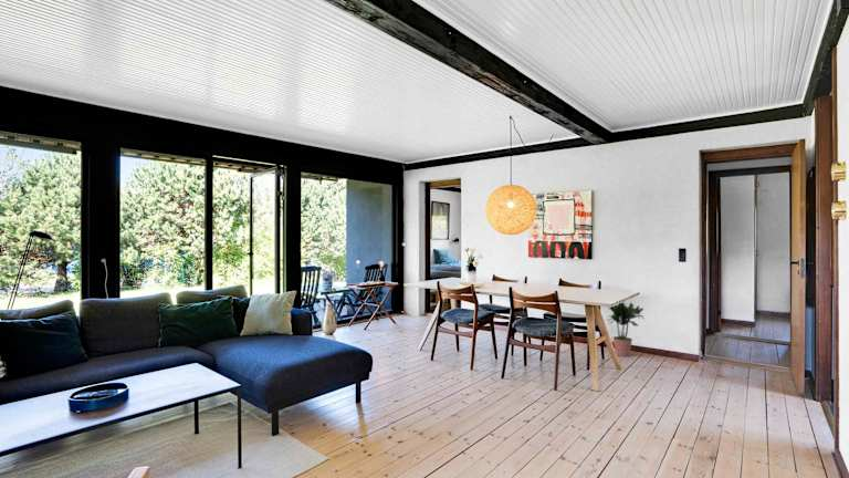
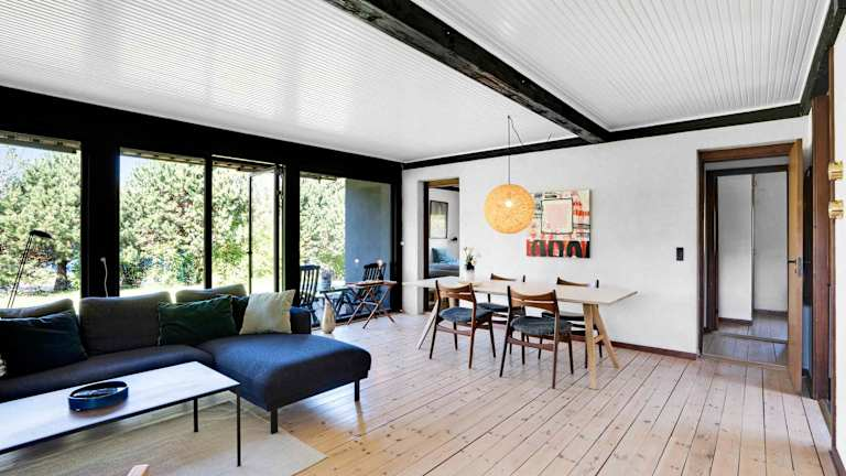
- potted plant [606,301,644,357]
